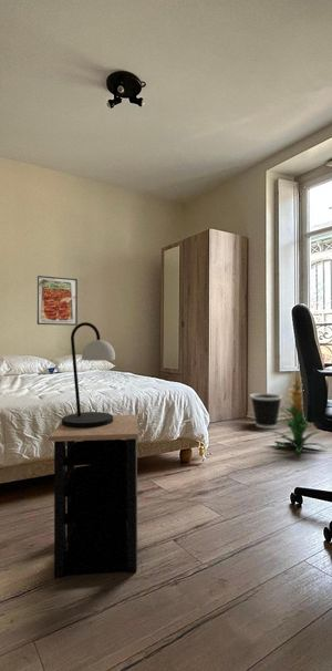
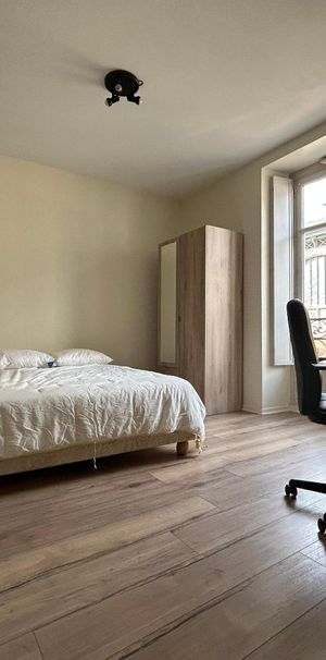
- wastebasket [249,392,283,430]
- table lamp [61,321,116,429]
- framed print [37,275,79,327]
- side table [48,414,139,579]
- indoor plant [271,370,329,455]
